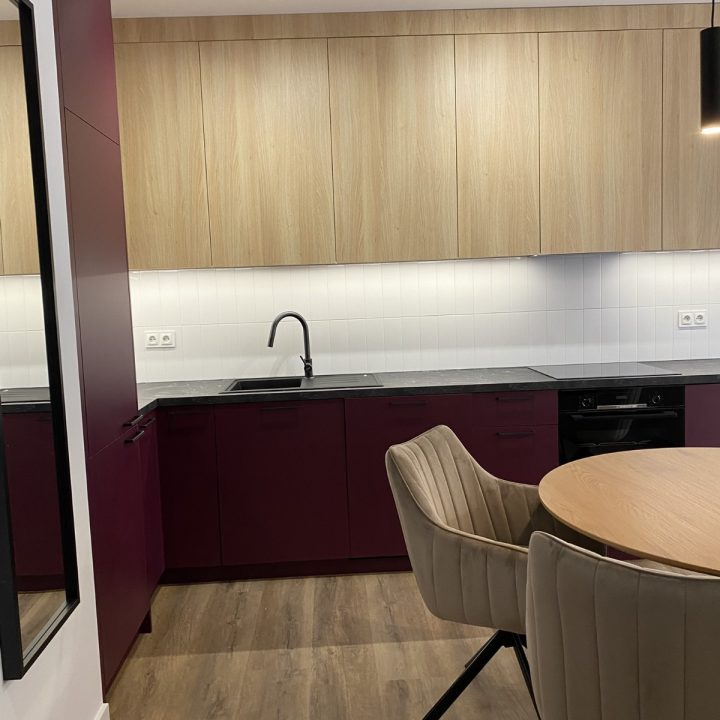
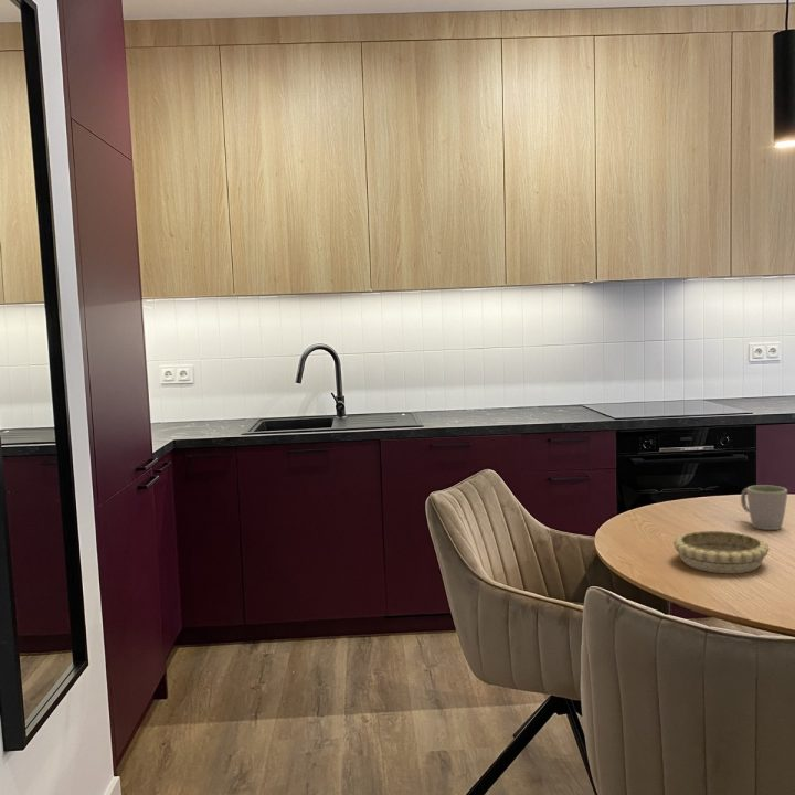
+ decorative bowl [672,530,771,574]
+ mug [740,484,788,531]
